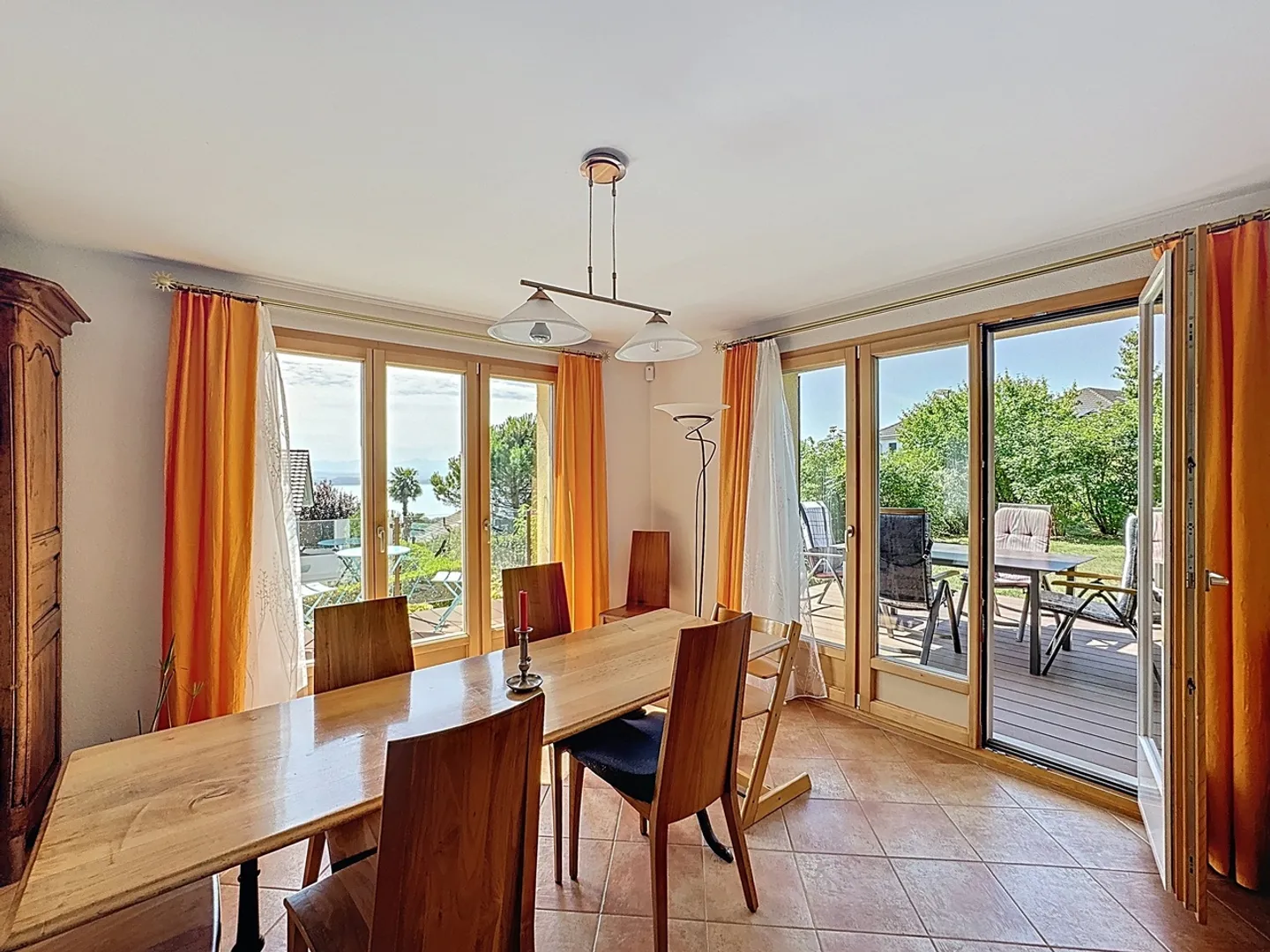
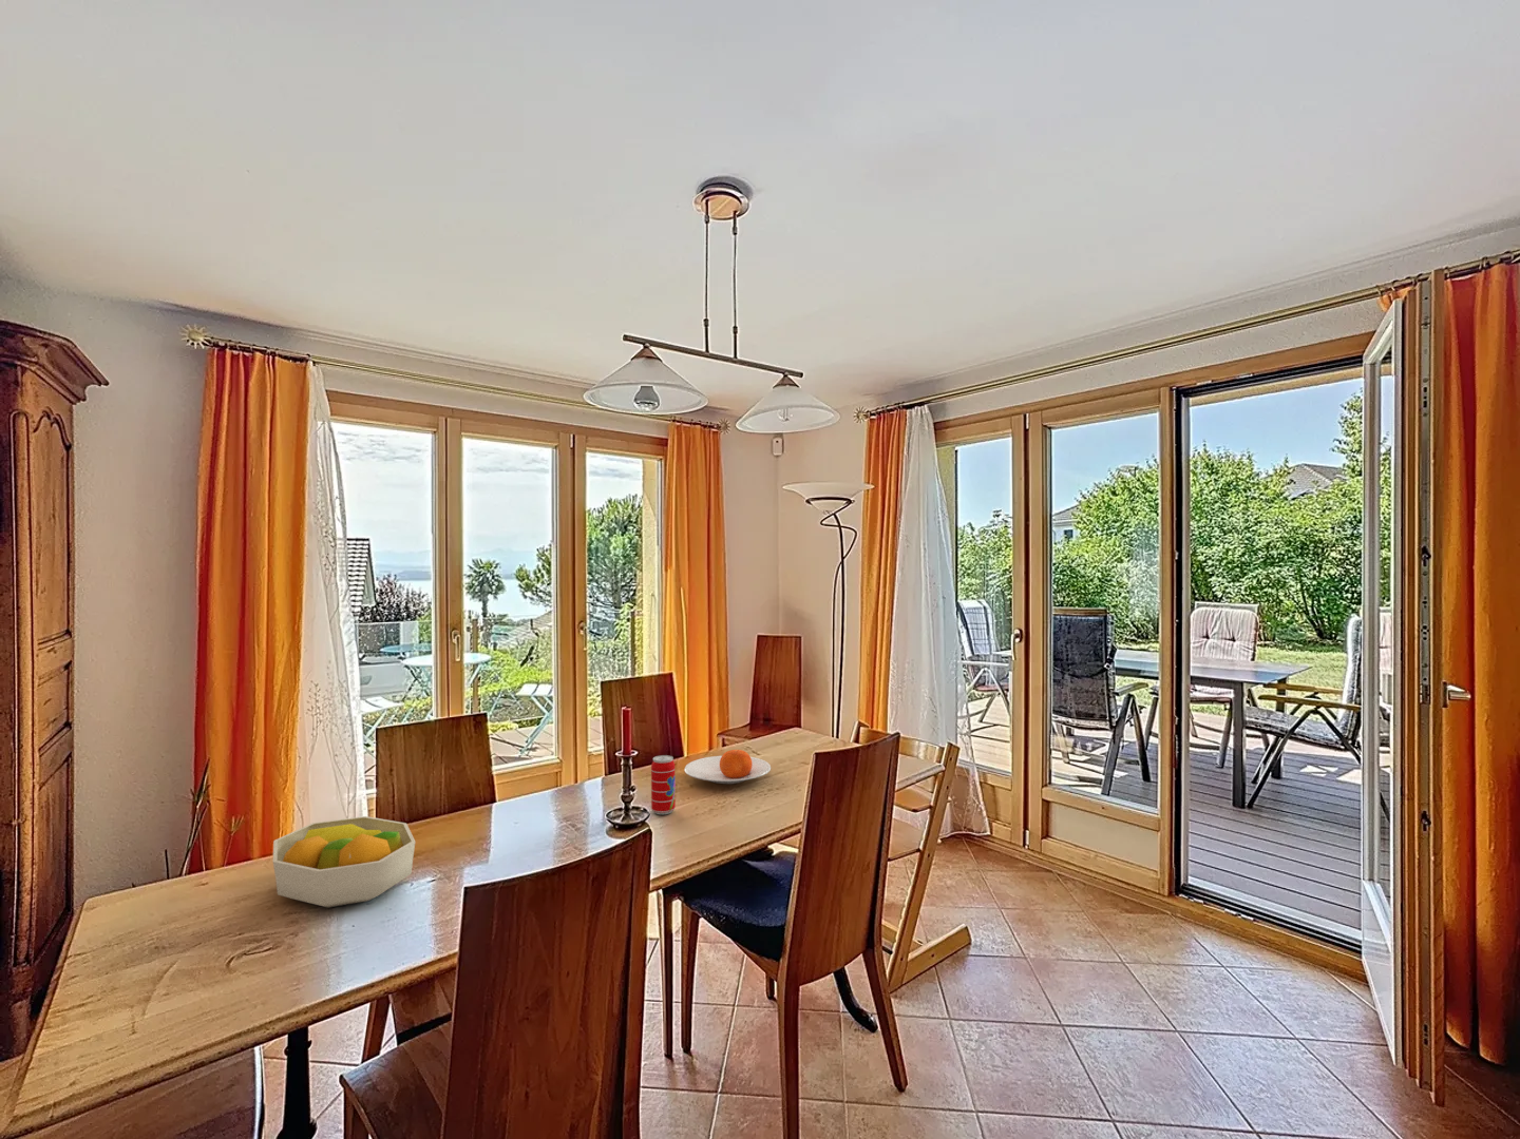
+ plate [683,749,772,785]
+ beverage can [650,754,676,815]
+ fruit bowl [273,815,415,908]
